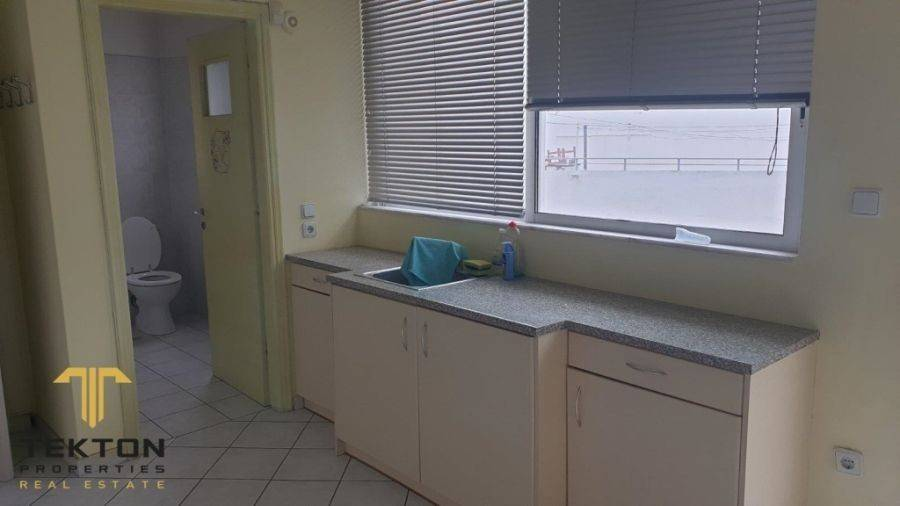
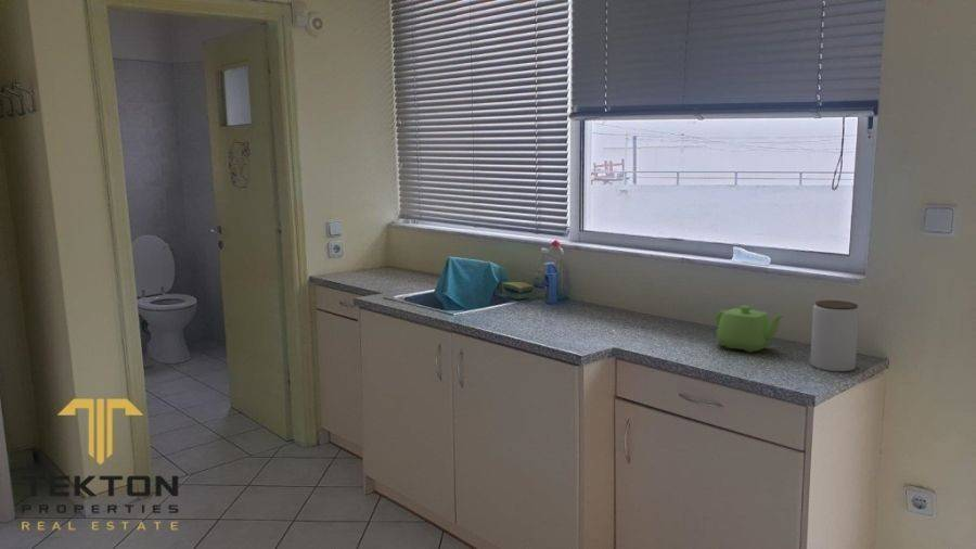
+ teapot [715,305,787,354]
+ jar [809,299,860,372]
